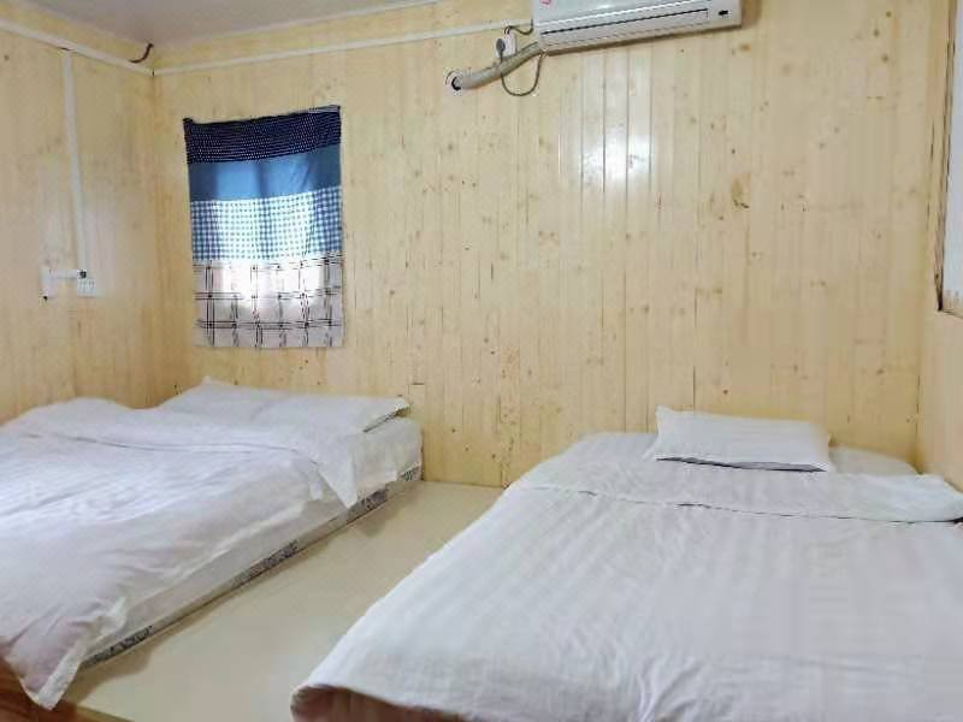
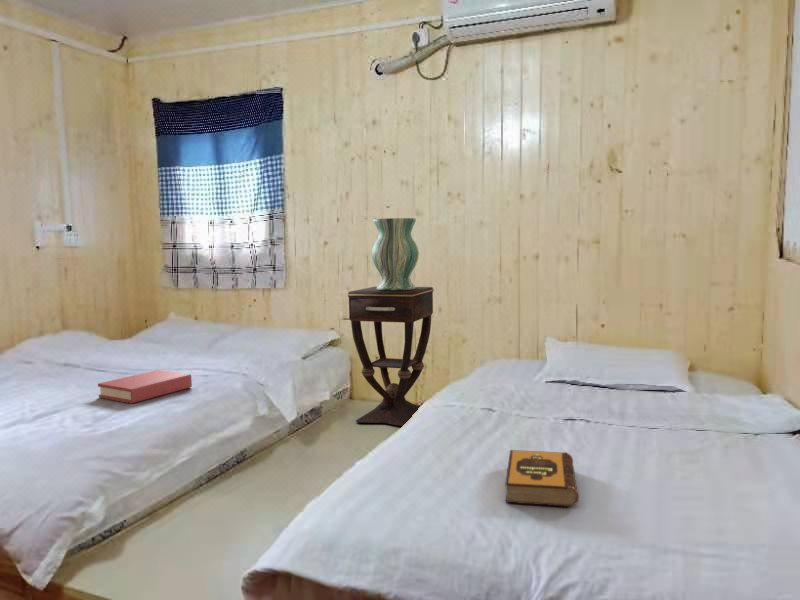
+ side table [346,286,435,427]
+ hardback book [97,369,193,404]
+ hardback book [504,449,580,508]
+ vase [371,217,420,291]
